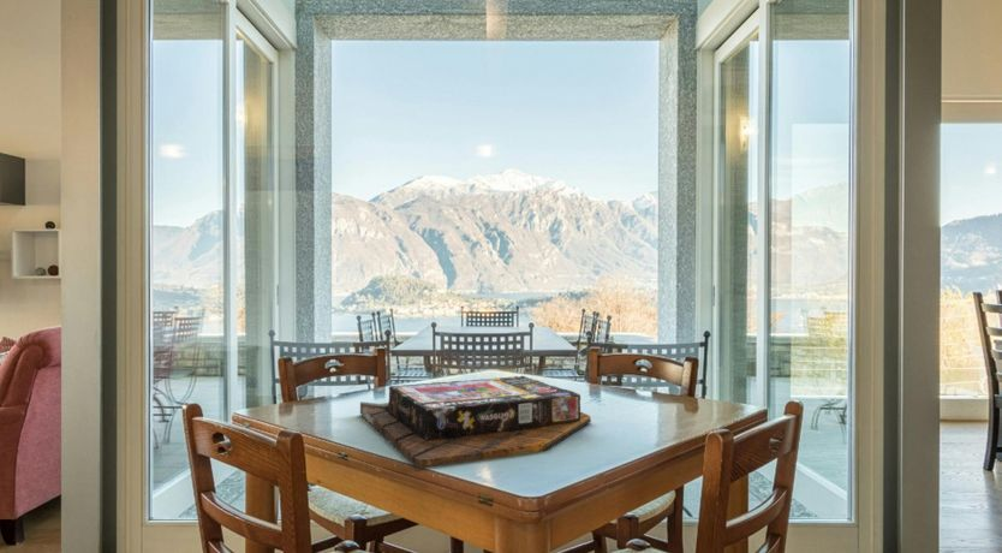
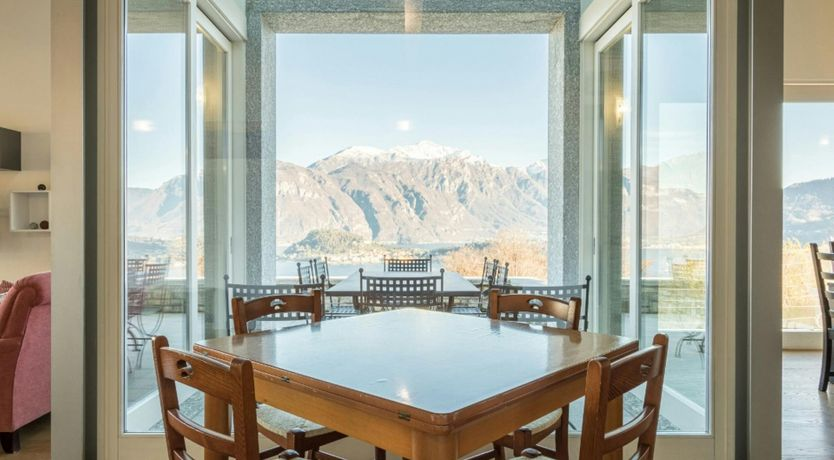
- board game [359,375,592,470]
